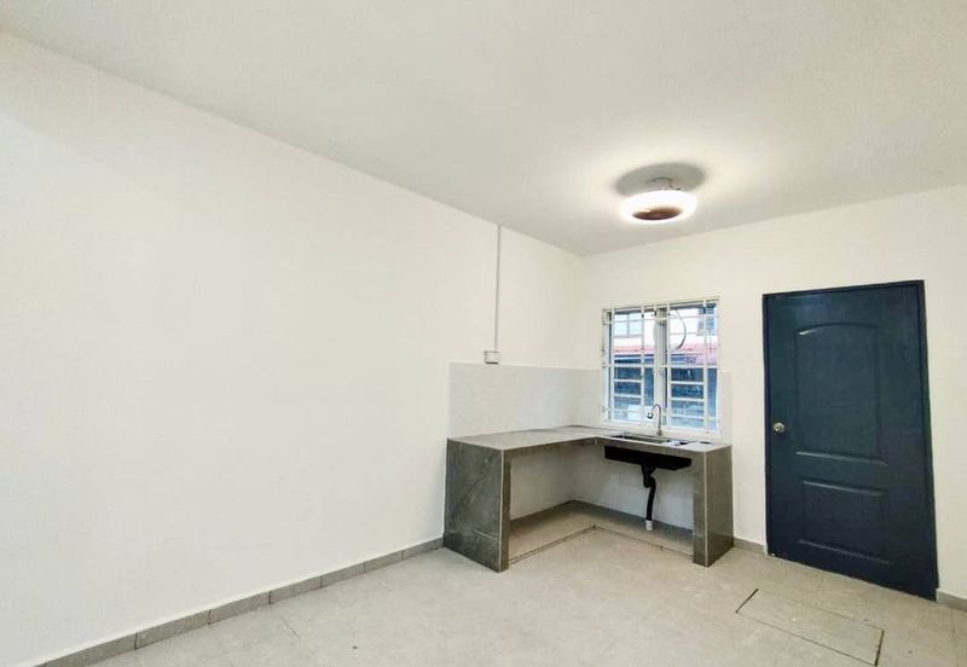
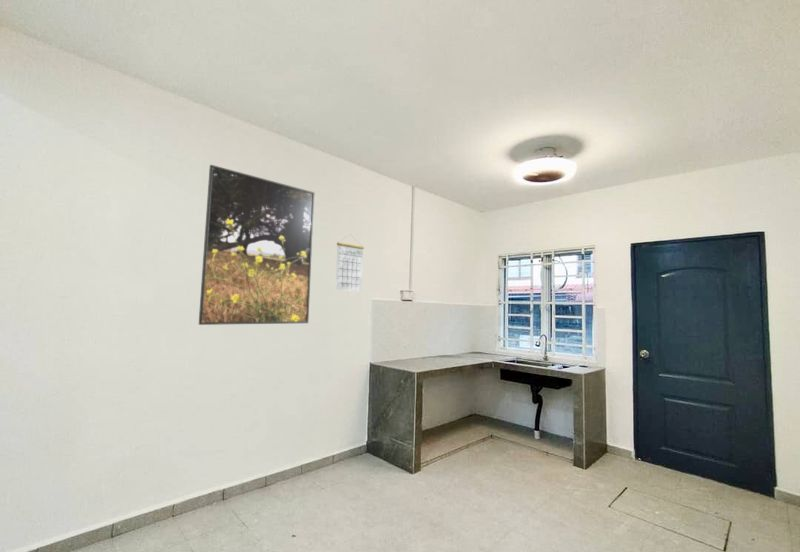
+ calendar [335,233,365,292]
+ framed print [198,164,316,326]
